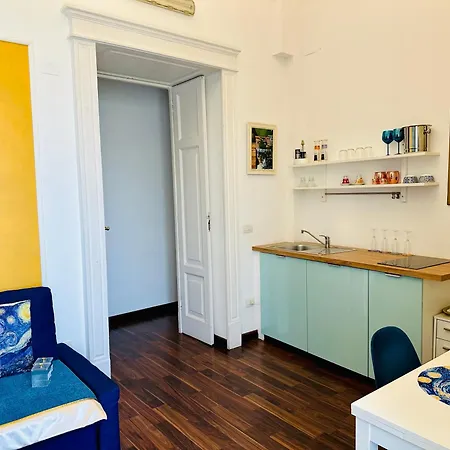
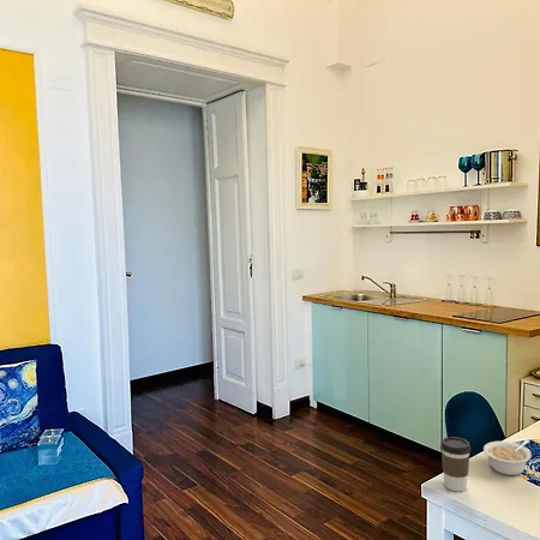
+ legume [482,439,533,476]
+ coffee cup [439,436,472,492]
